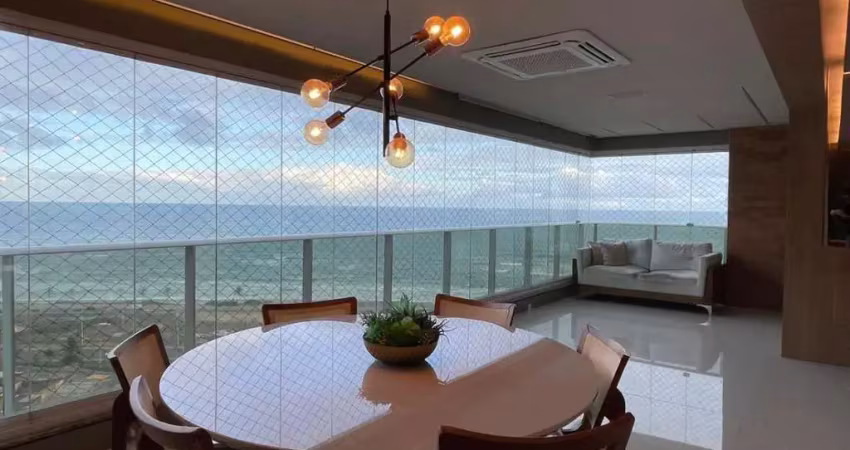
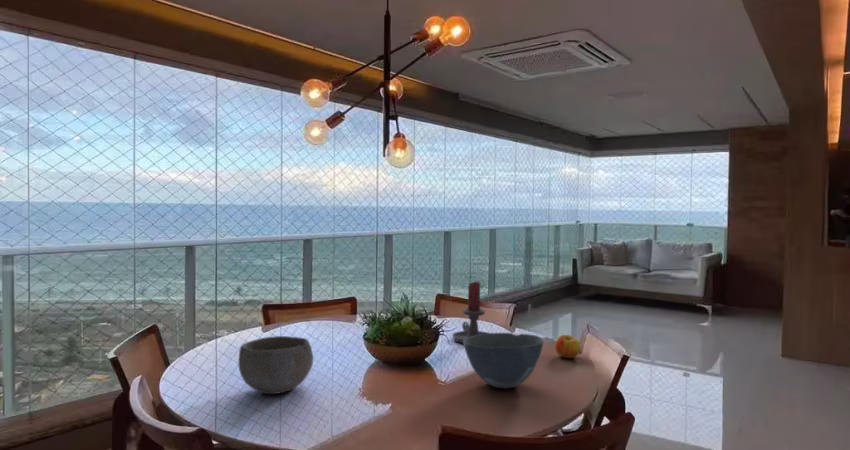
+ candle holder [451,281,489,344]
+ apple [554,334,582,359]
+ bowl [462,332,545,389]
+ bowl [238,335,314,395]
